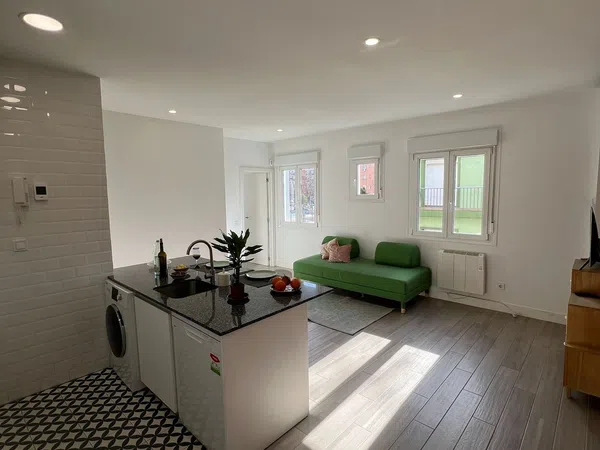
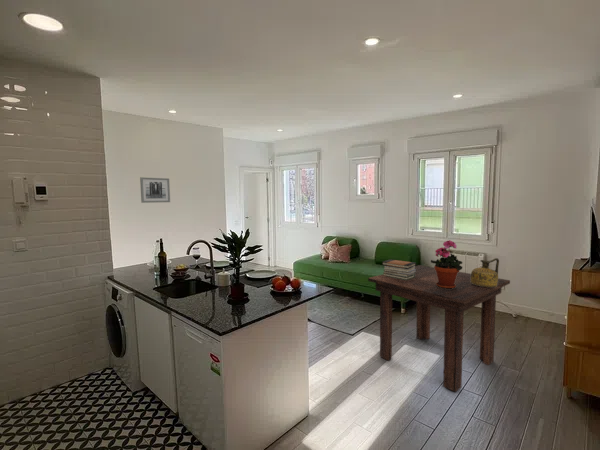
+ book stack [381,258,417,280]
+ wall art [139,176,171,204]
+ dining table [367,264,511,393]
+ ceramic jug [470,257,500,287]
+ potted plant [430,239,463,289]
